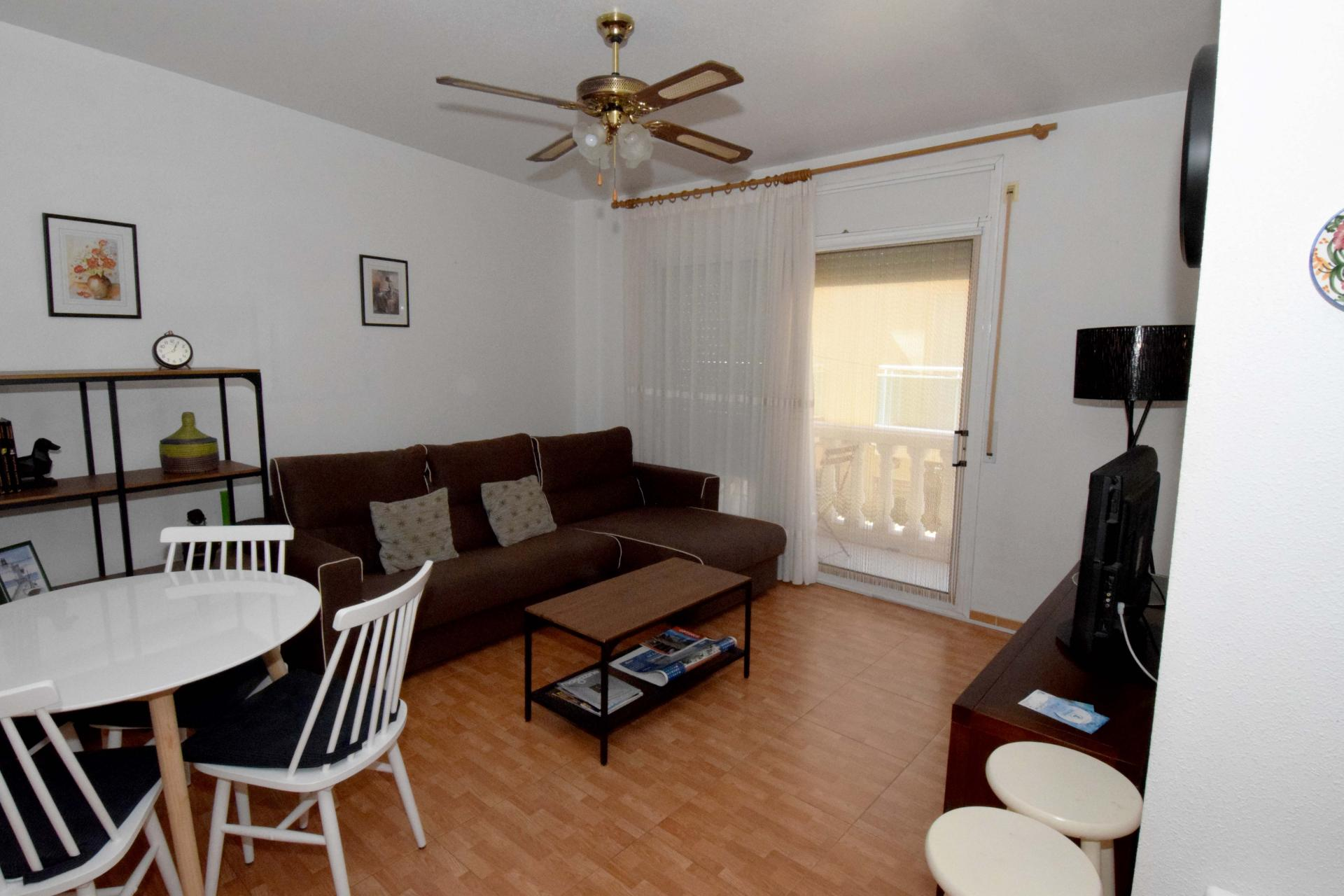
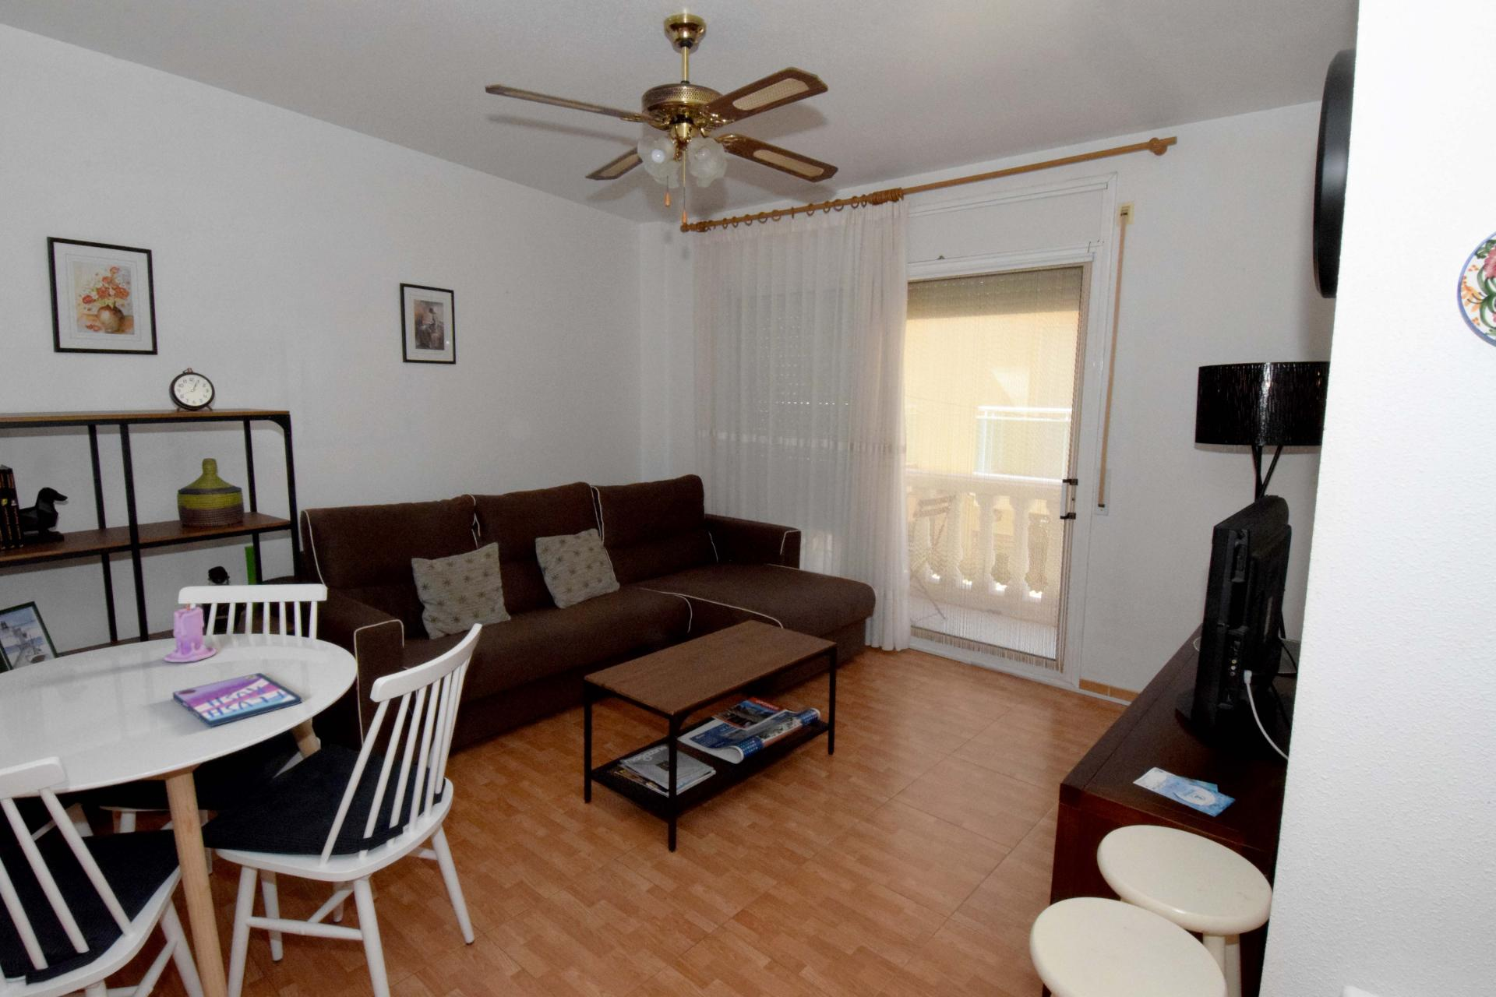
+ candle [163,601,217,663]
+ video game case [173,672,303,728]
